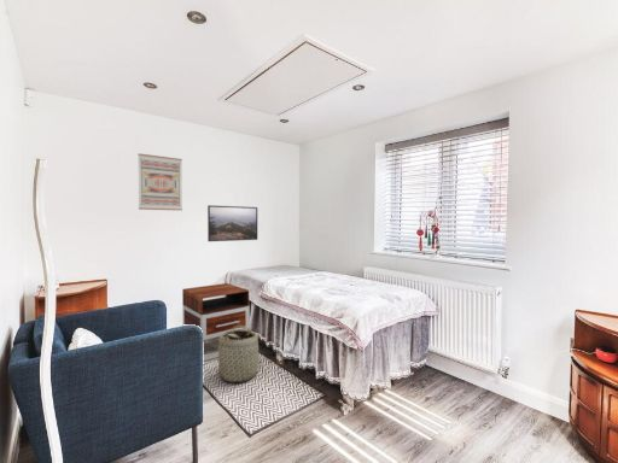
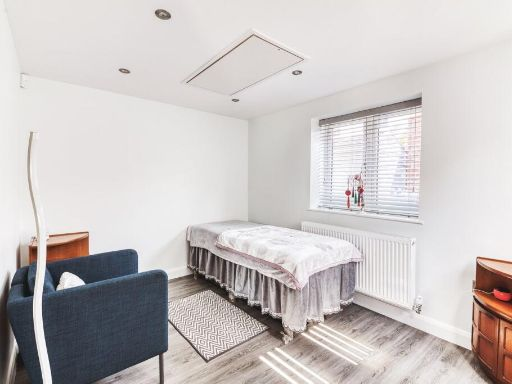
- nightstand [181,282,250,362]
- basket [215,326,266,383]
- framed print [206,204,258,242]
- wall art [136,152,183,212]
